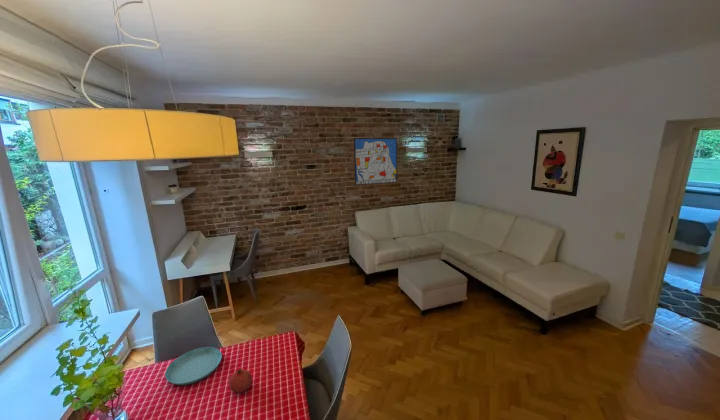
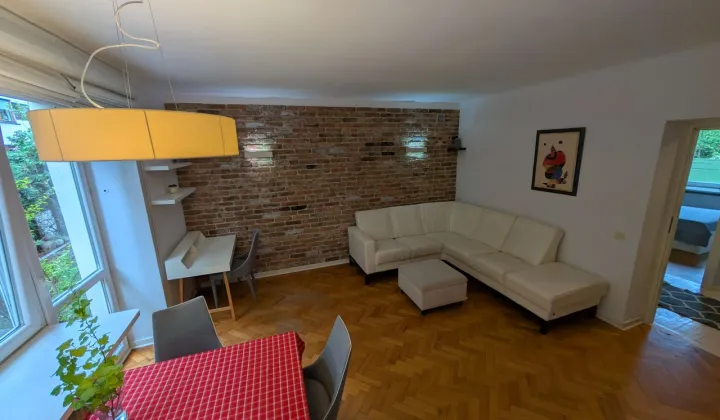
- wall art [353,137,398,186]
- fruit [228,367,253,394]
- saucer [164,346,223,386]
